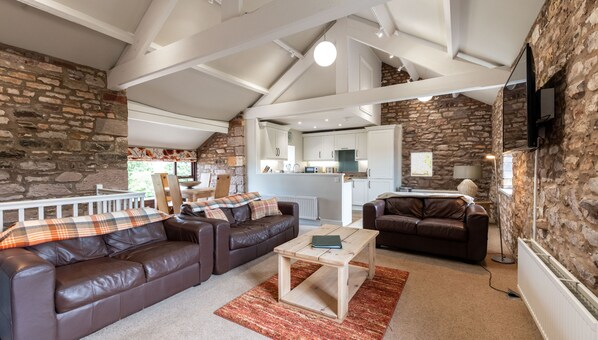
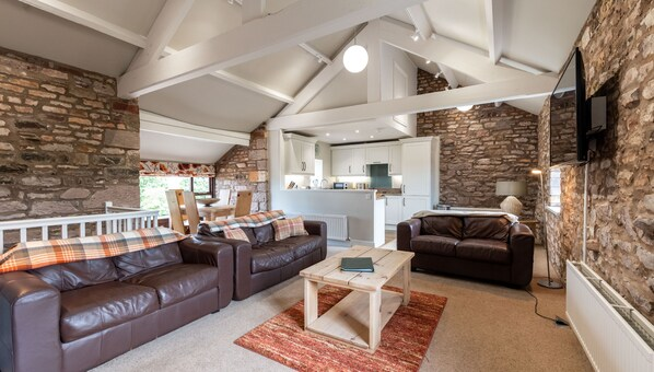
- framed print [410,151,433,177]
